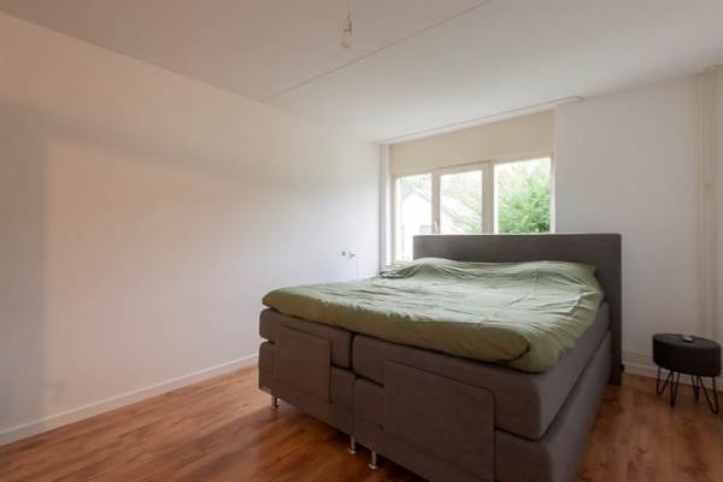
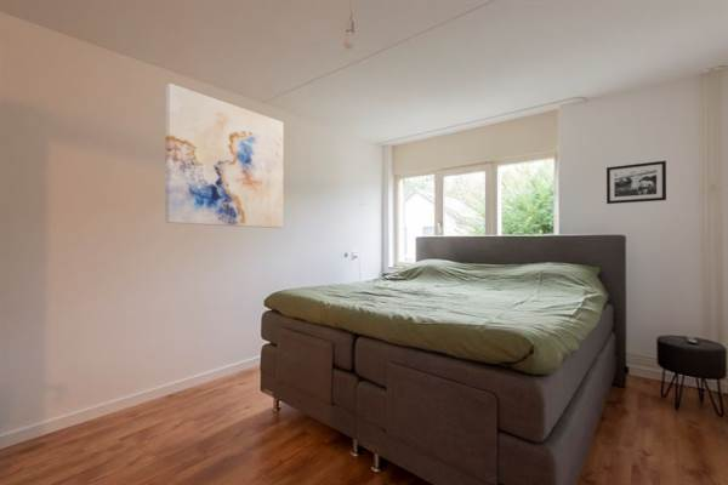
+ wall art [164,82,285,229]
+ picture frame [605,160,667,205]
